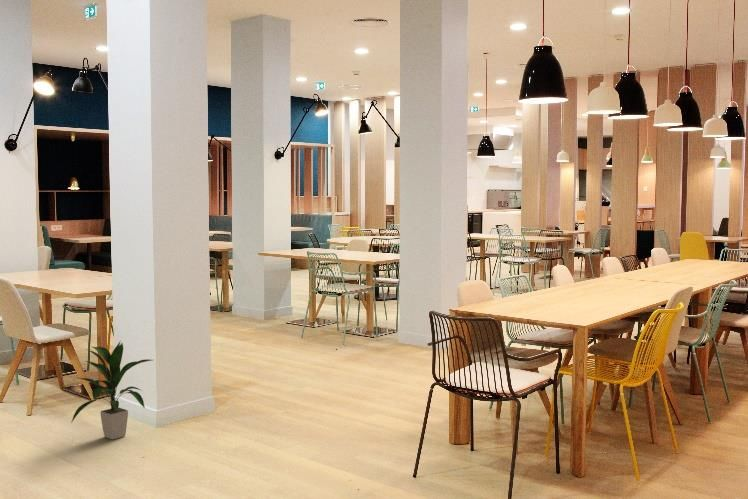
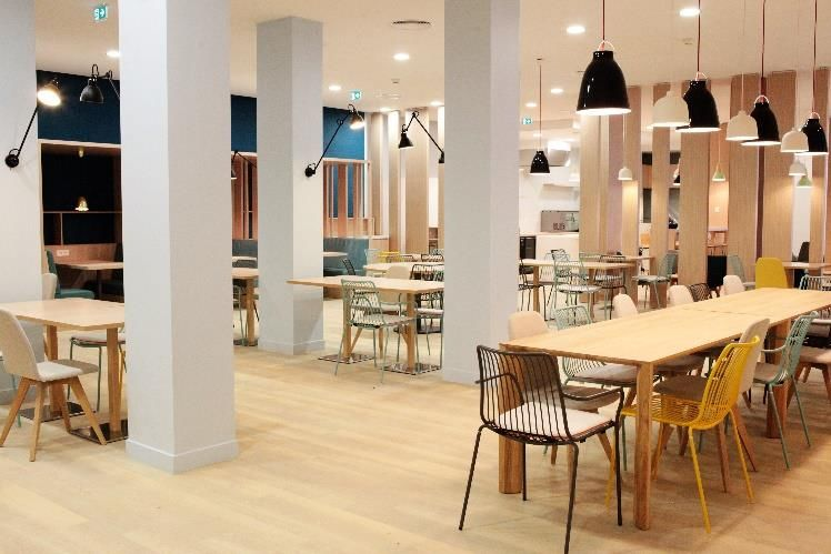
- indoor plant [70,339,153,440]
